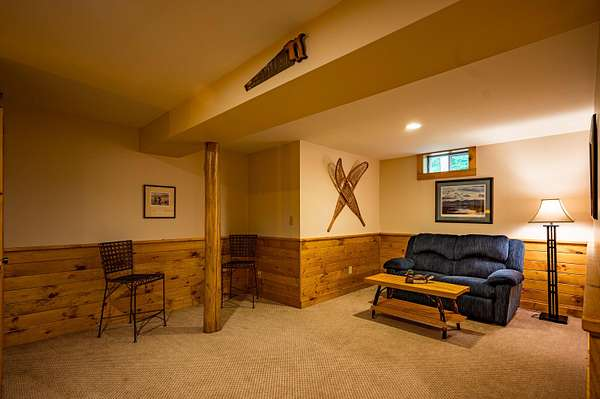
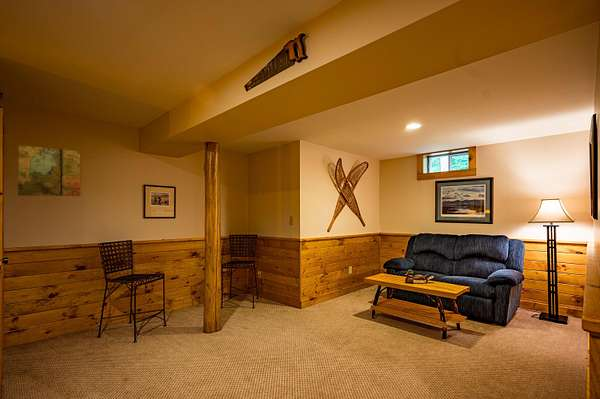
+ map [17,144,81,197]
